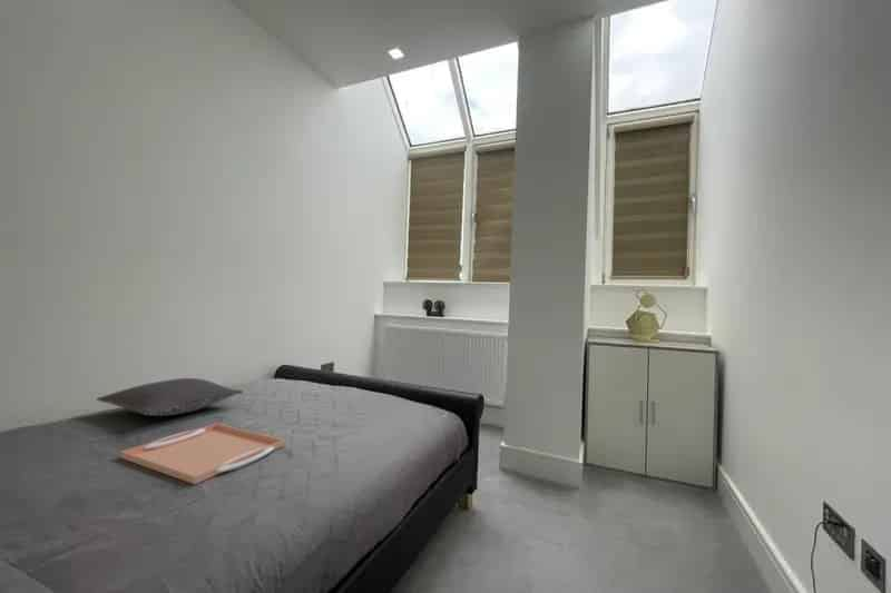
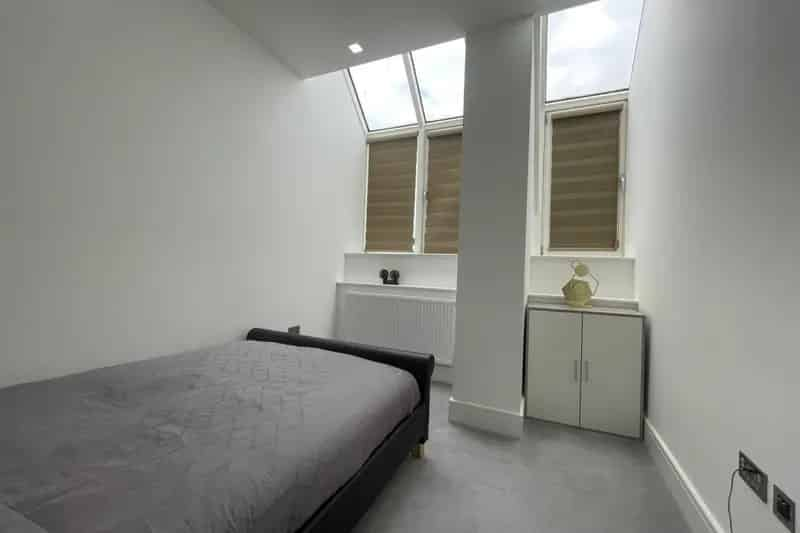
- pillow [96,377,244,417]
- serving tray [119,422,286,485]
